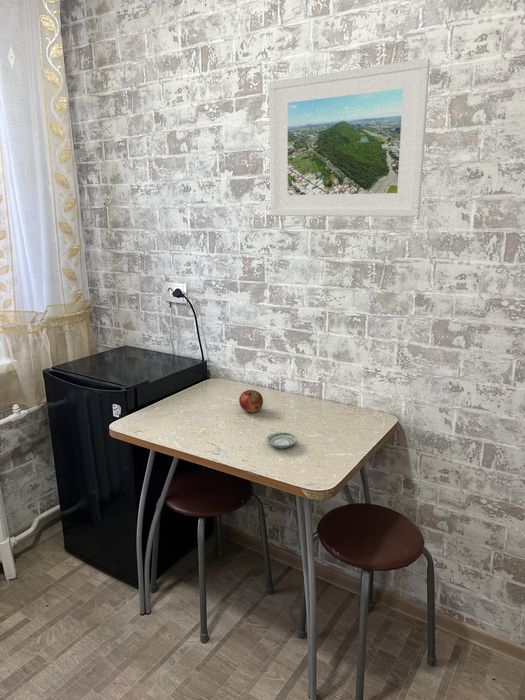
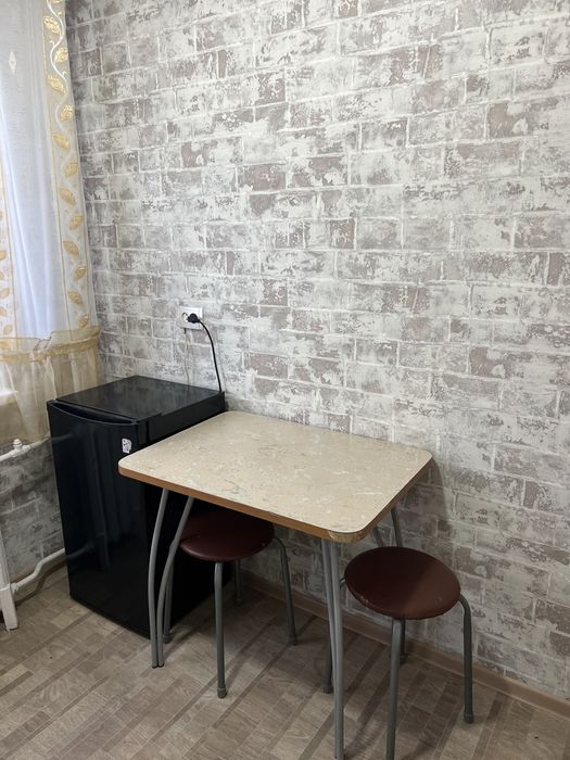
- fruit [238,389,264,413]
- saucer [265,431,298,450]
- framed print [268,57,431,218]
